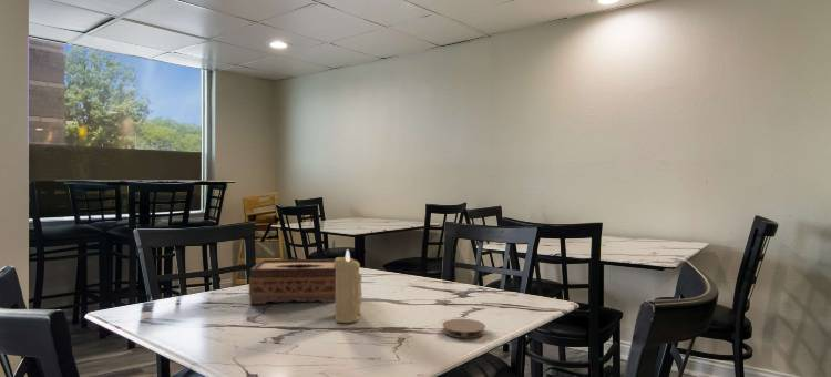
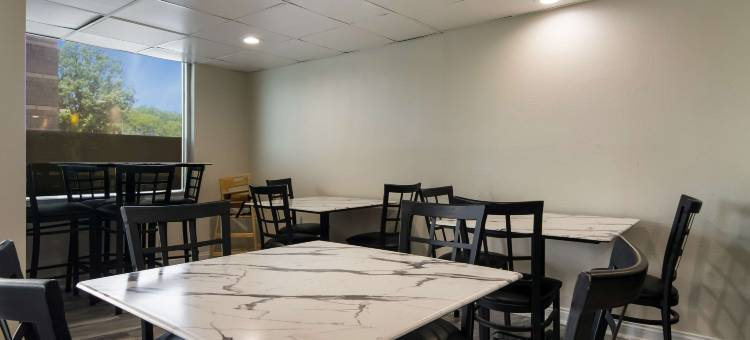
- candle [335,248,363,324]
- coaster [441,318,486,339]
- tissue box [248,258,336,305]
